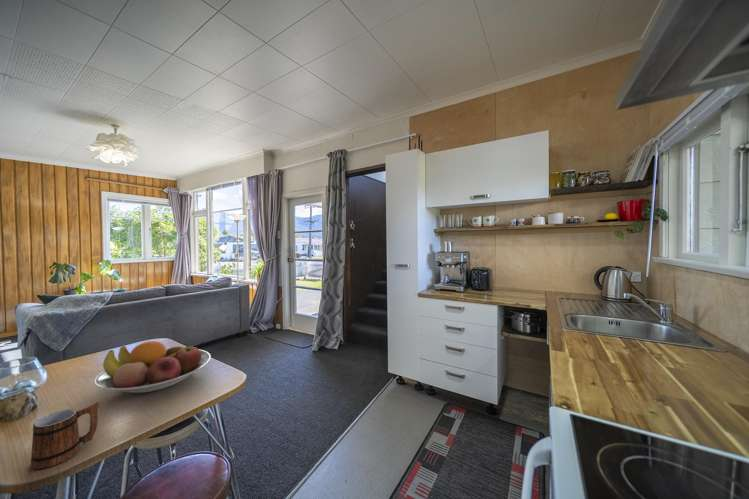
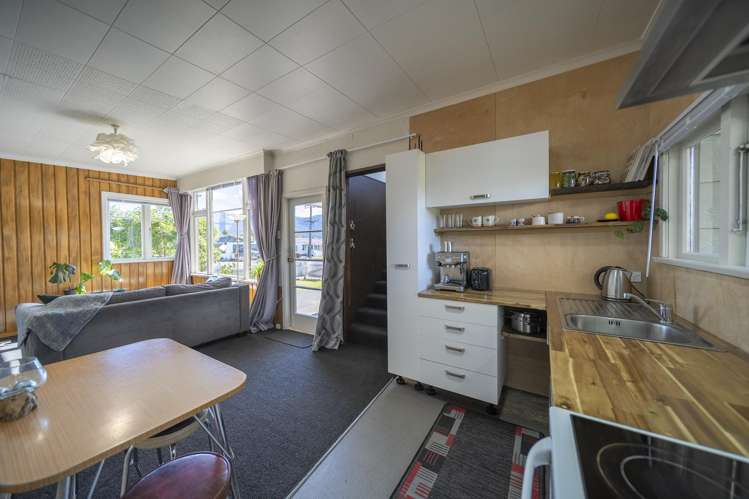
- mug [30,401,101,470]
- fruit bowl [93,340,212,394]
